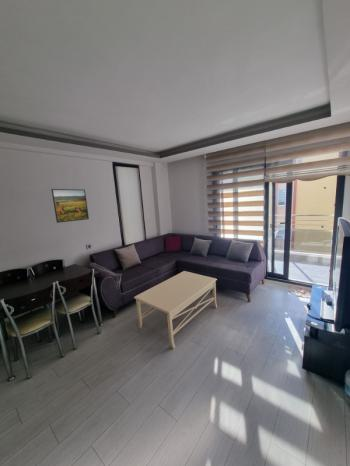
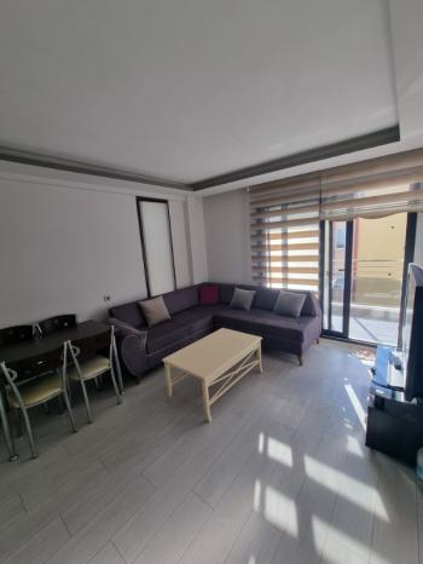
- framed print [50,188,90,224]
